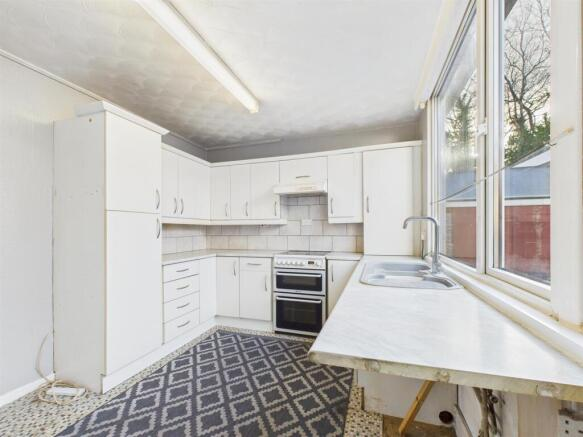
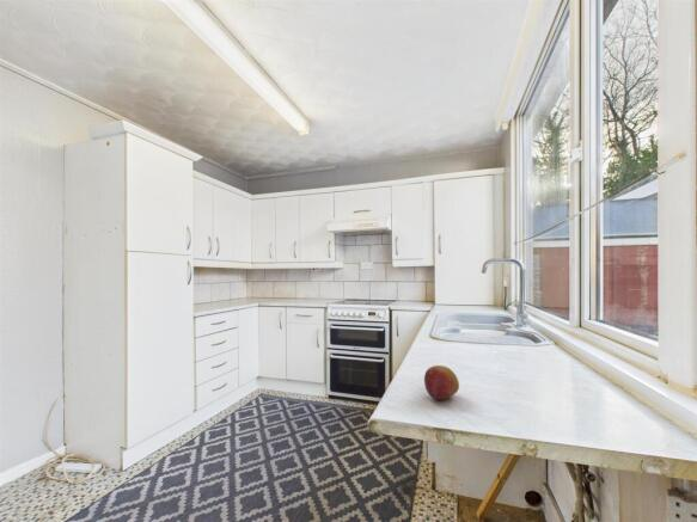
+ fruit [423,364,460,401]
